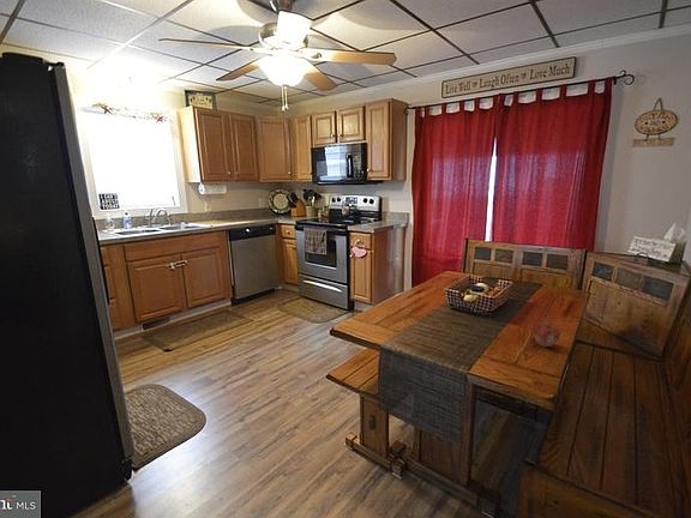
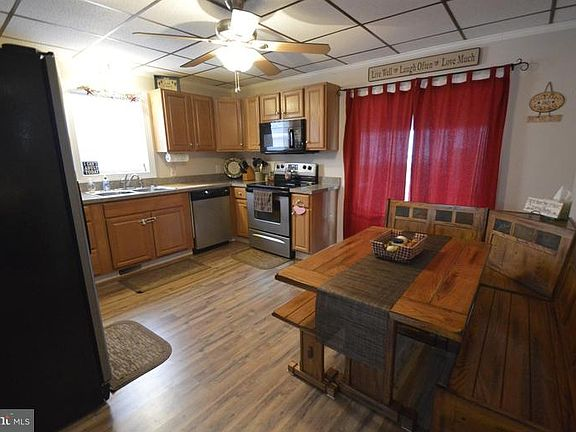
- fruit [534,323,561,348]
